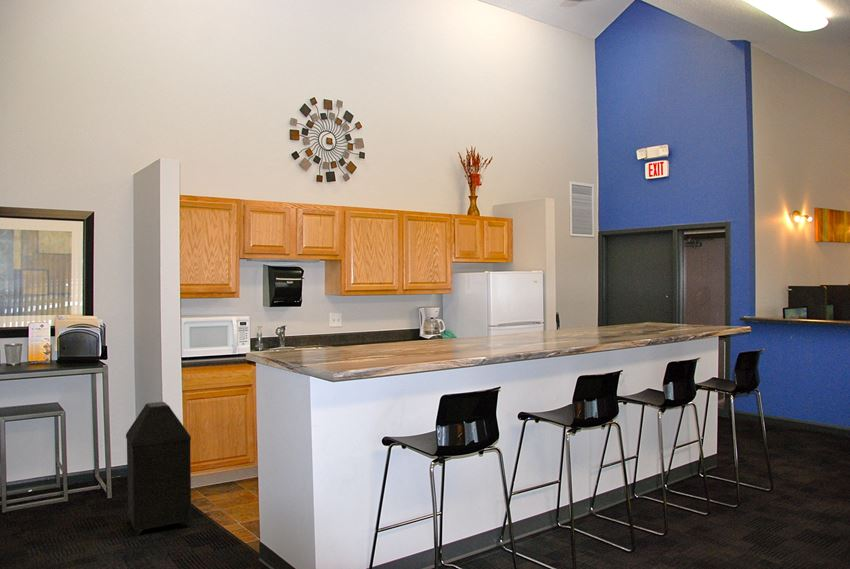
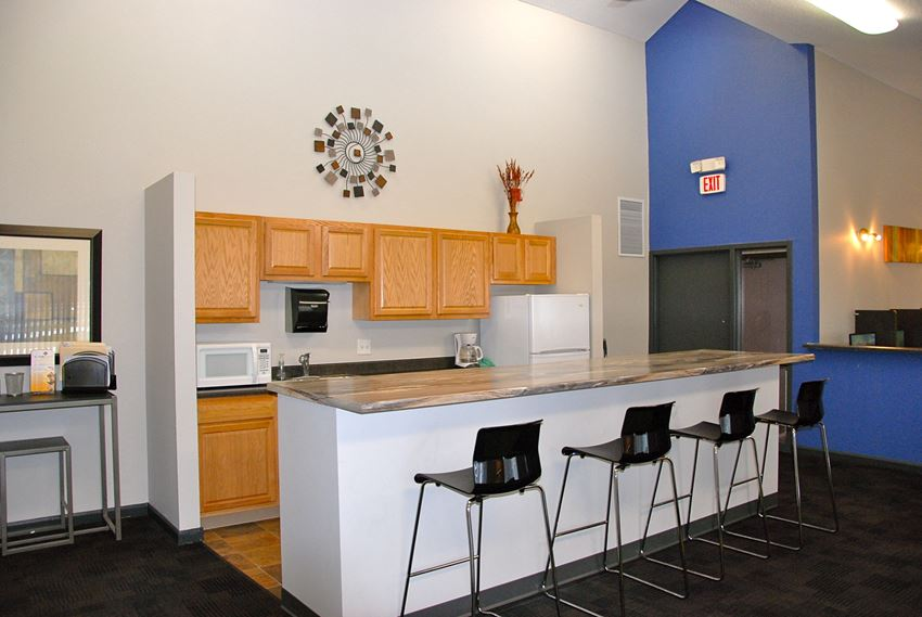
- trash can [125,401,192,537]
